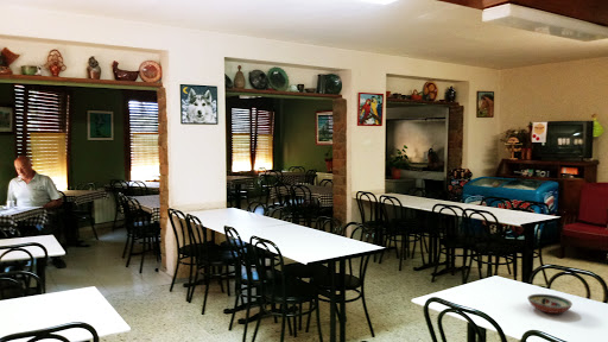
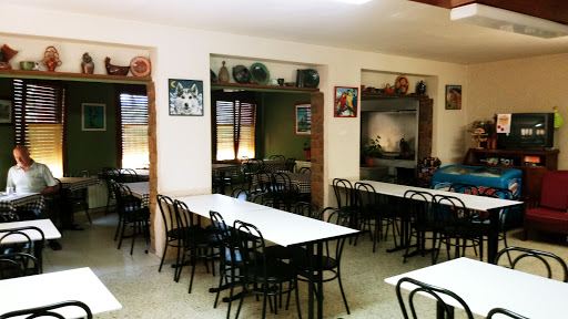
- decorative bowl [526,293,574,315]
